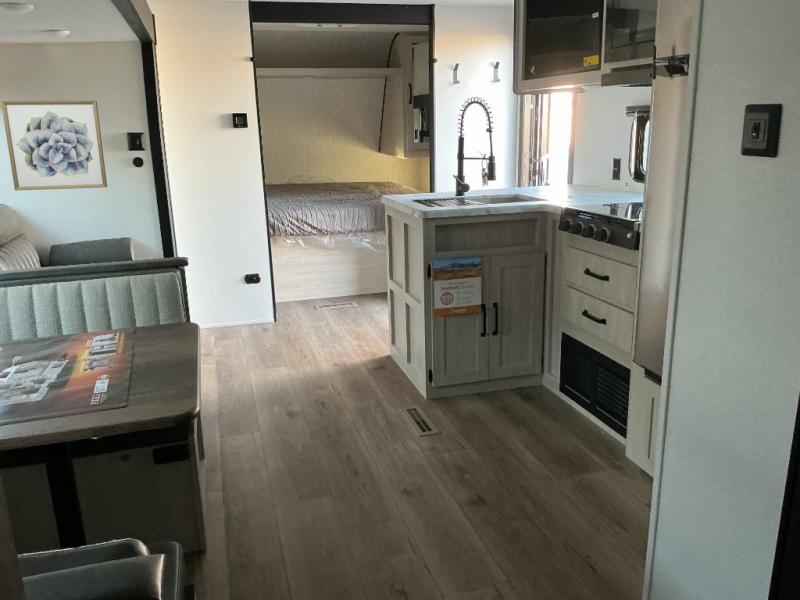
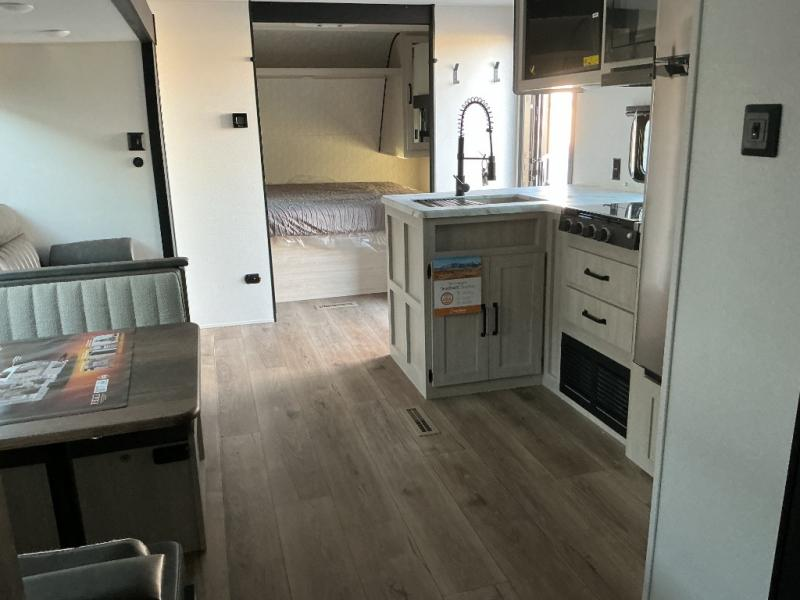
- wall art [0,100,108,191]
